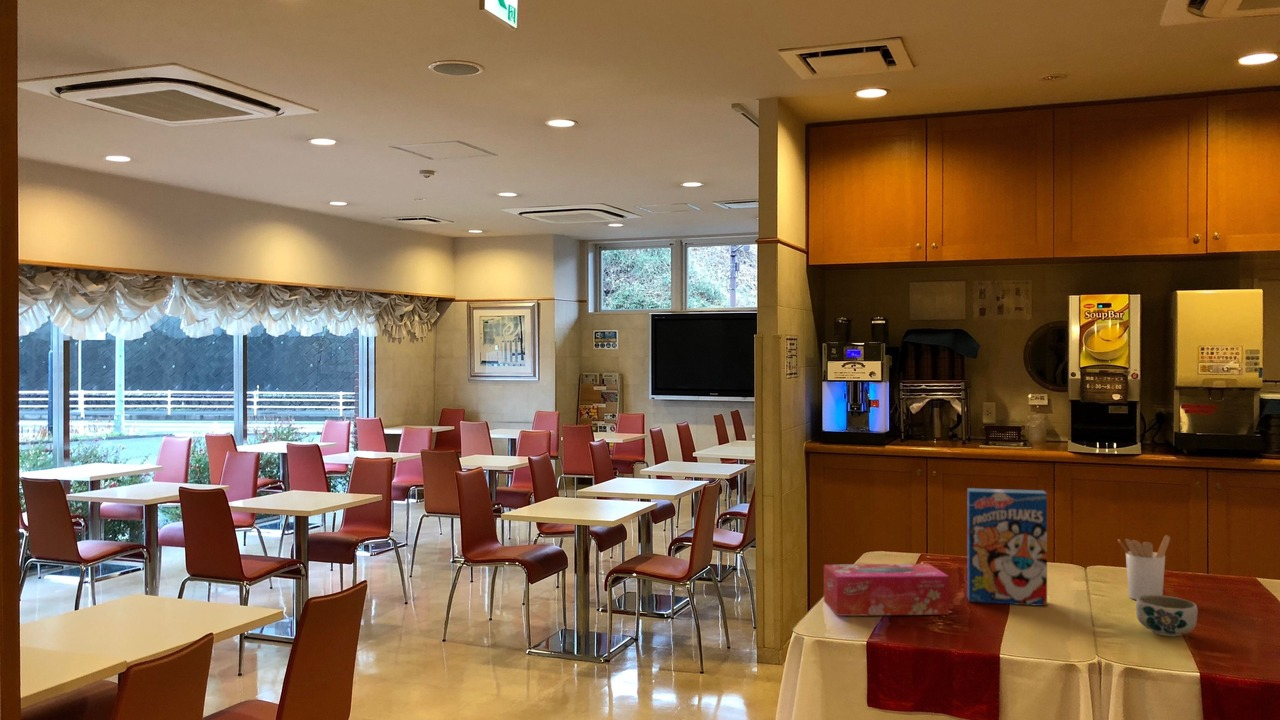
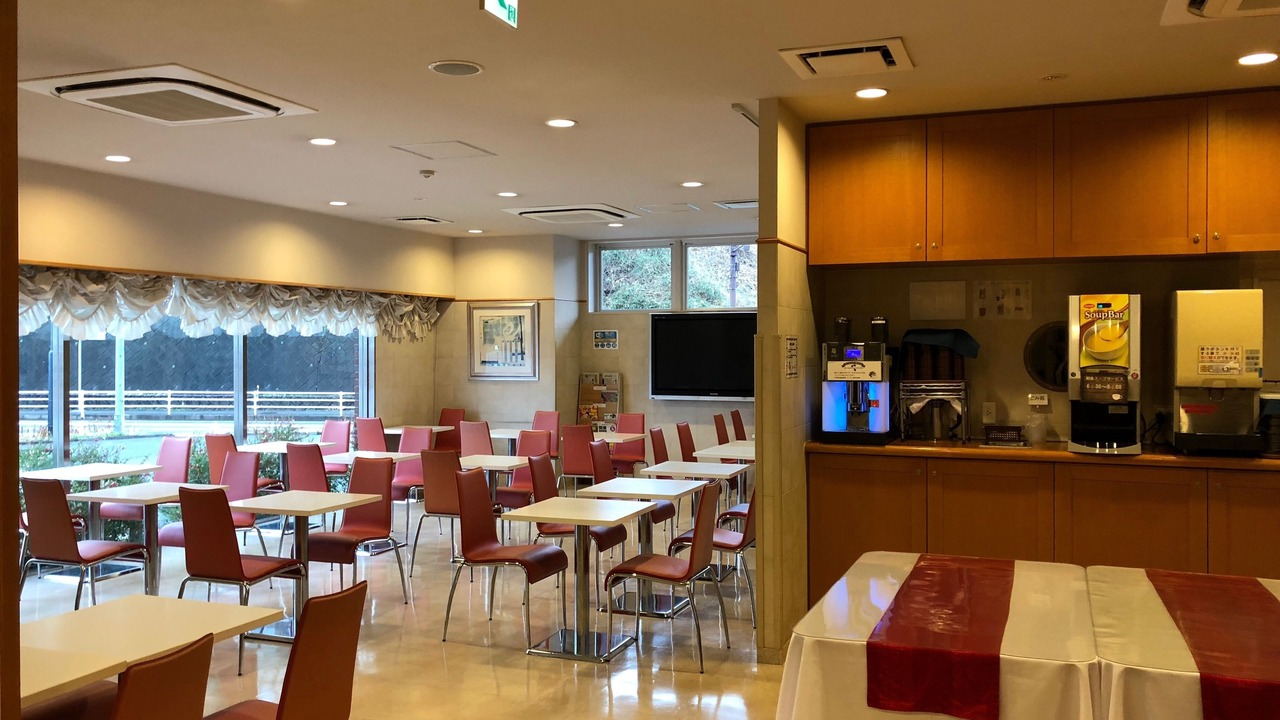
- utensil holder [1117,534,1171,601]
- cereal box [966,487,1048,607]
- tissue box [823,563,950,617]
- bowl [1135,595,1199,637]
